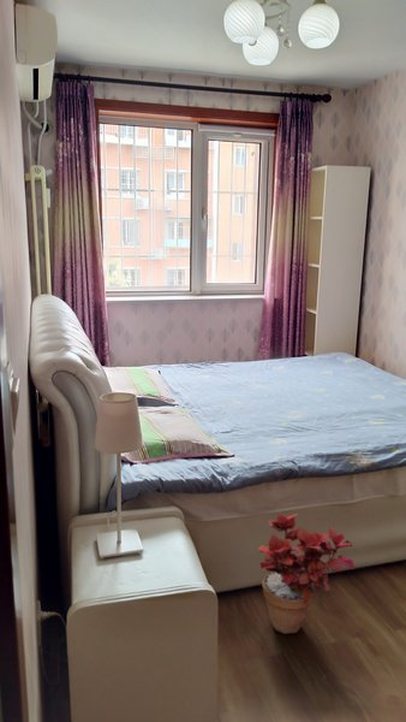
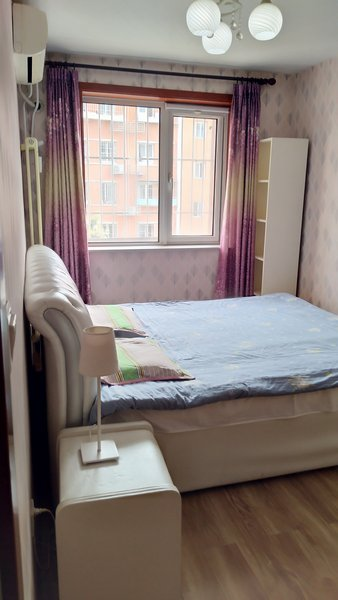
- potted plant [257,513,356,635]
